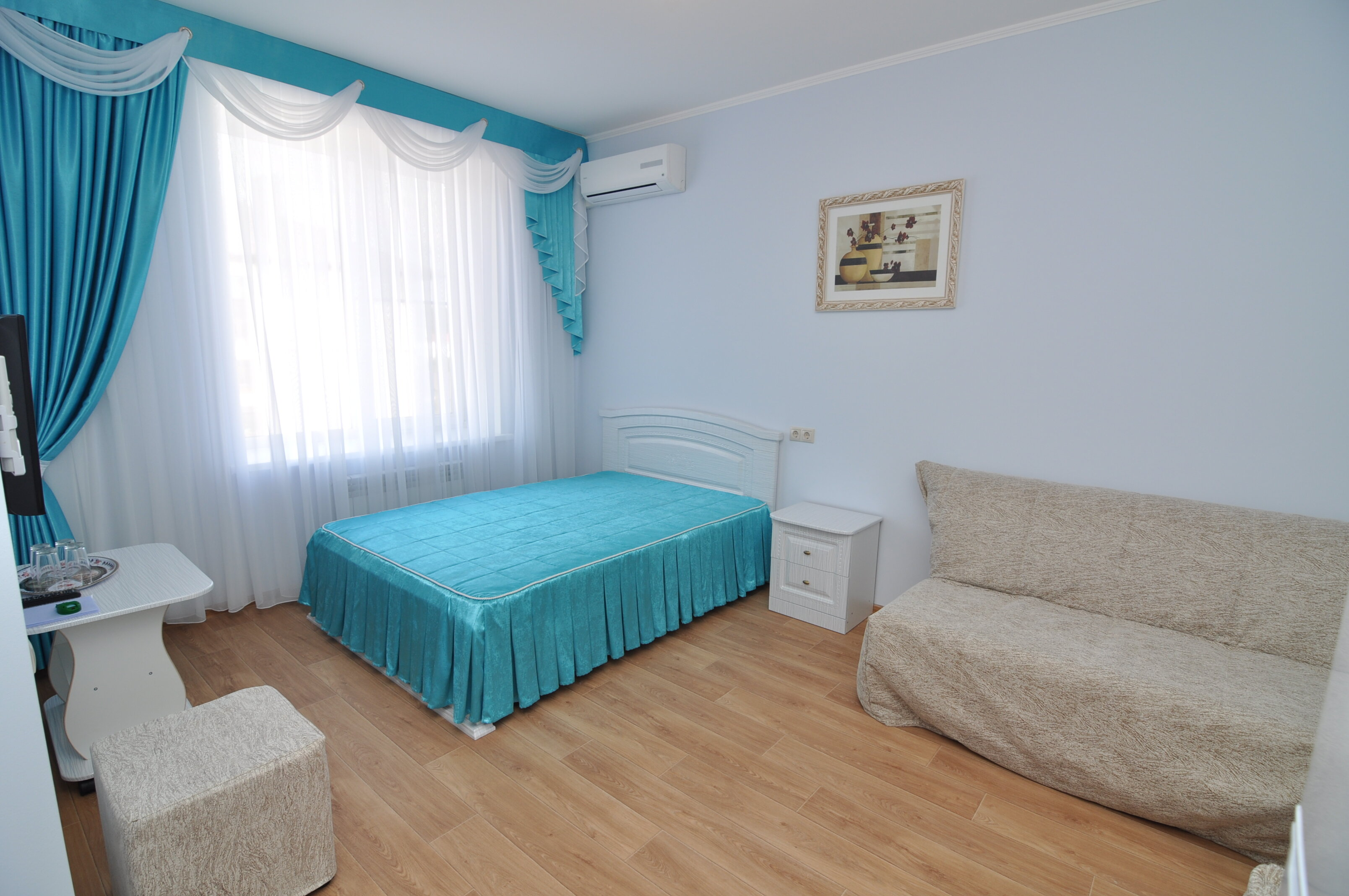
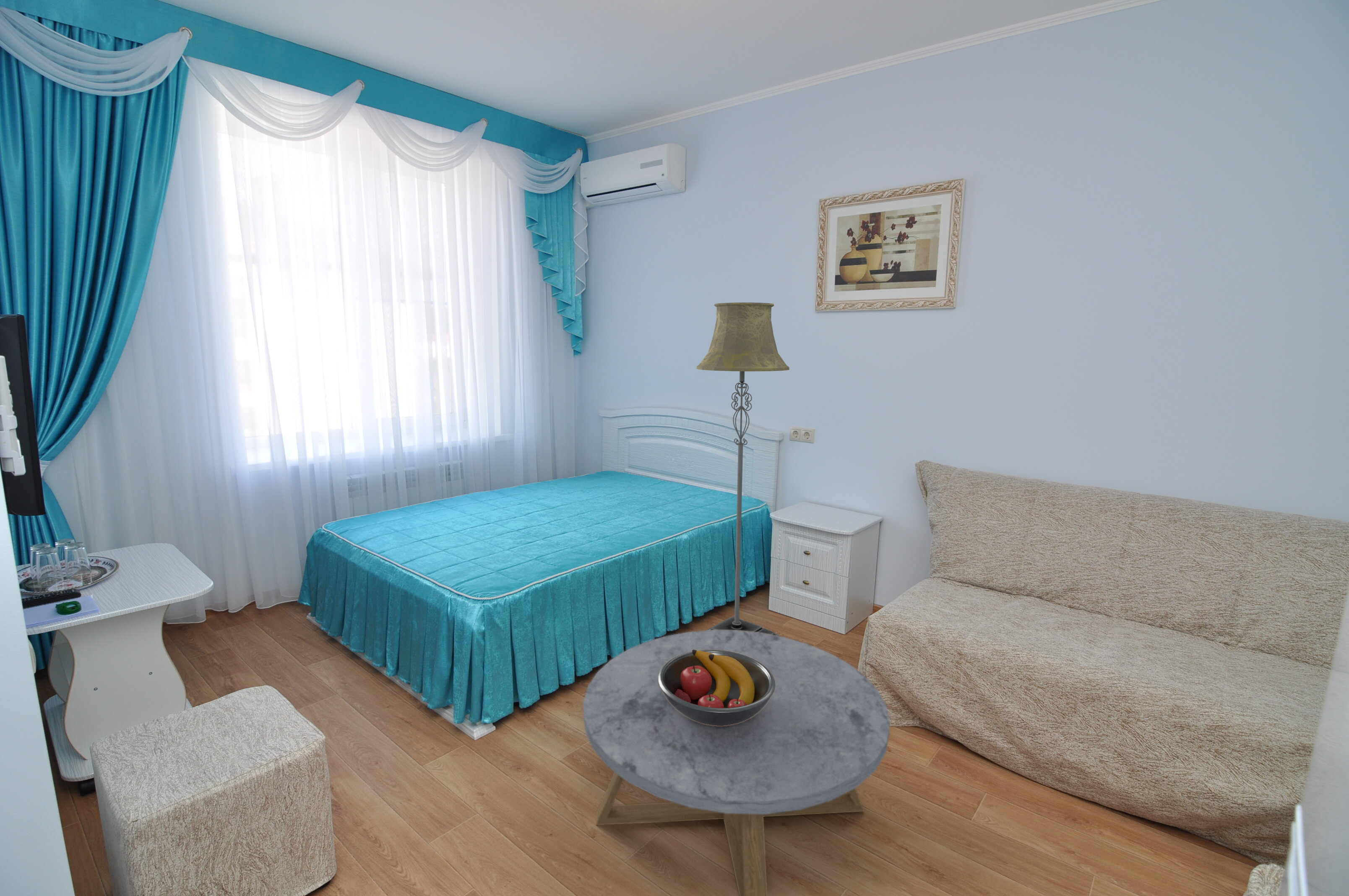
+ floor lamp [696,302,790,636]
+ fruit bowl [658,649,776,726]
+ coffee table [583,630,891,896]
